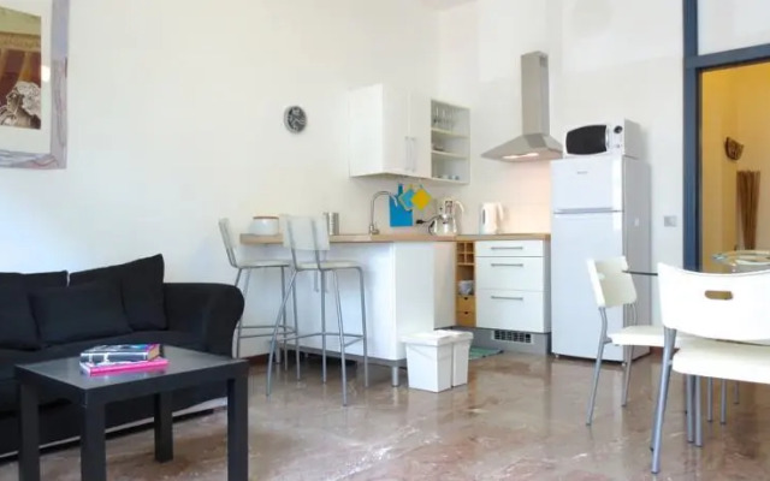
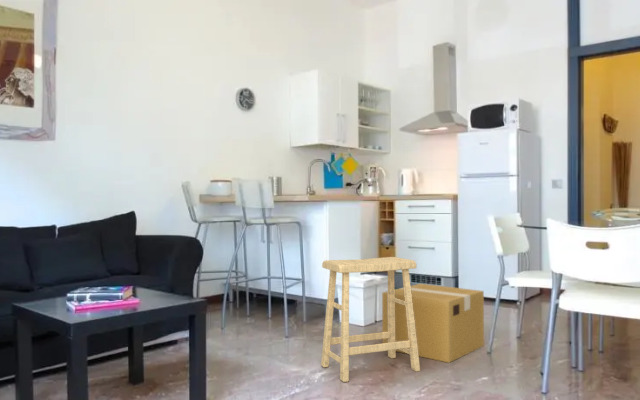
+ stool [320,256,421,383]
+ cardboard box [381,283,485,364]
